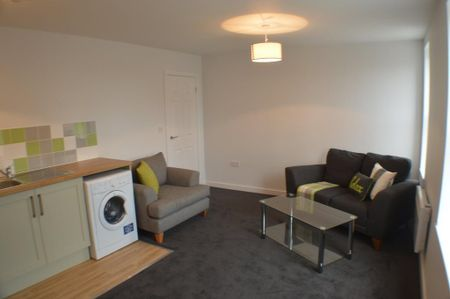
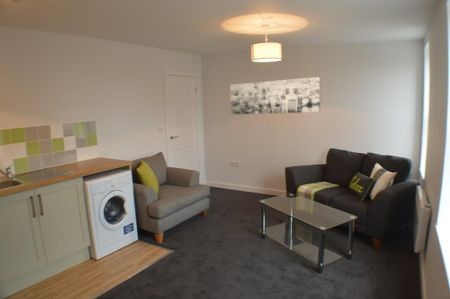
+ wall art [229,76,321,115]
